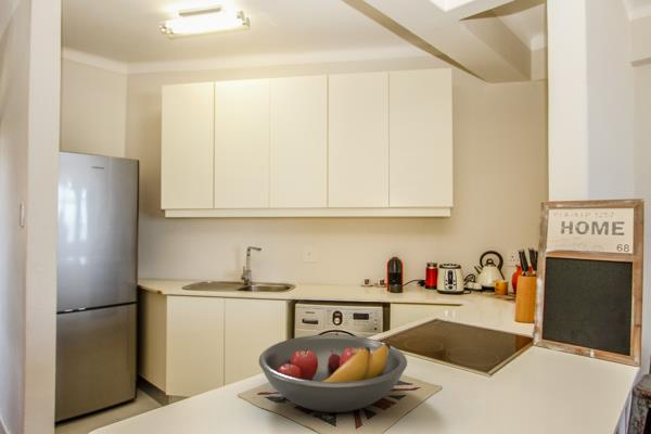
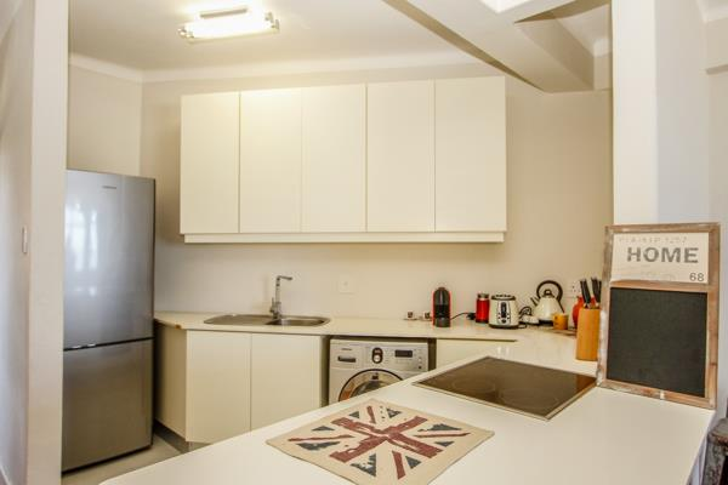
- fruit bowl [258,334,408,413]
